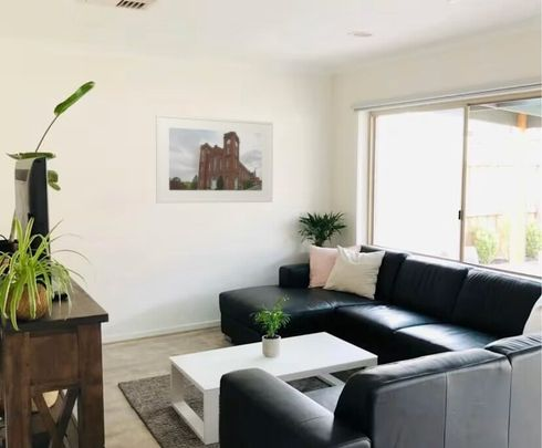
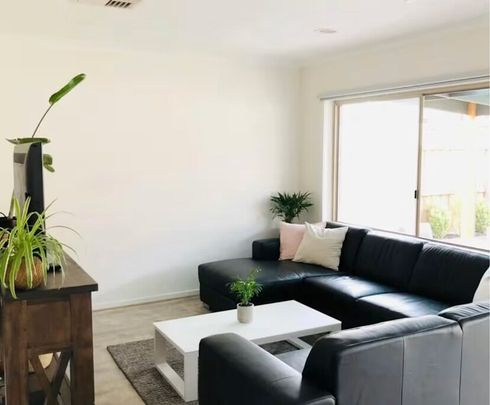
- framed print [155,113,274,205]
